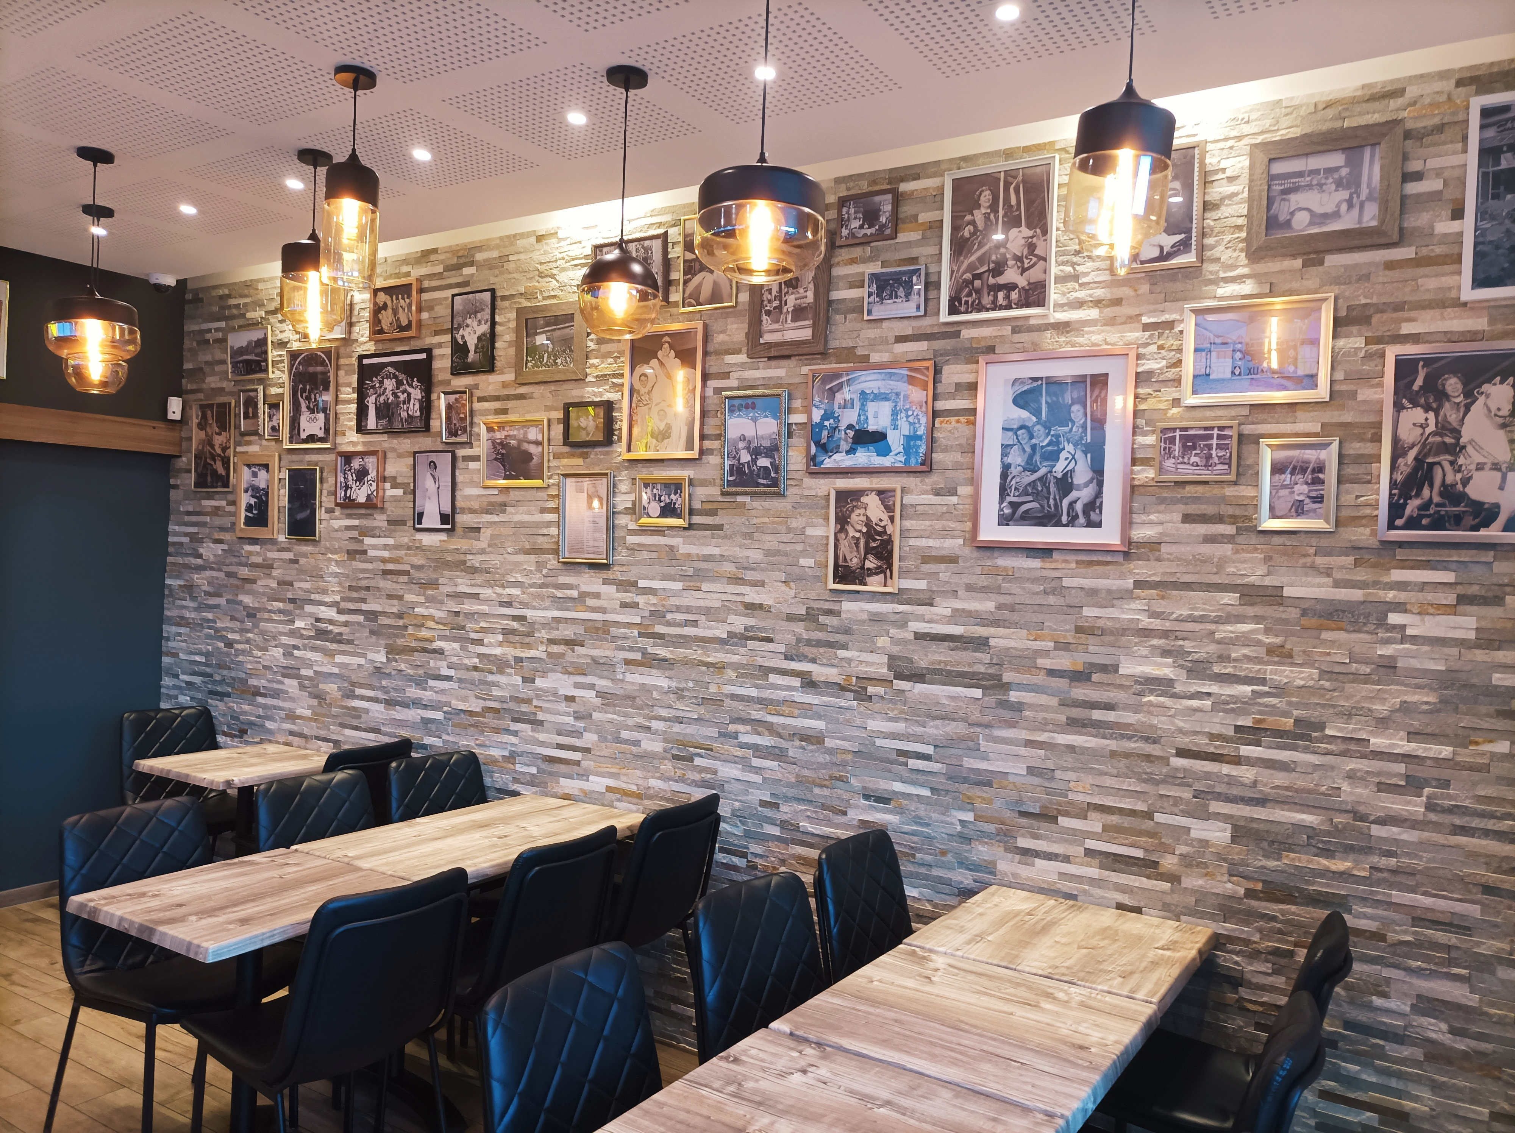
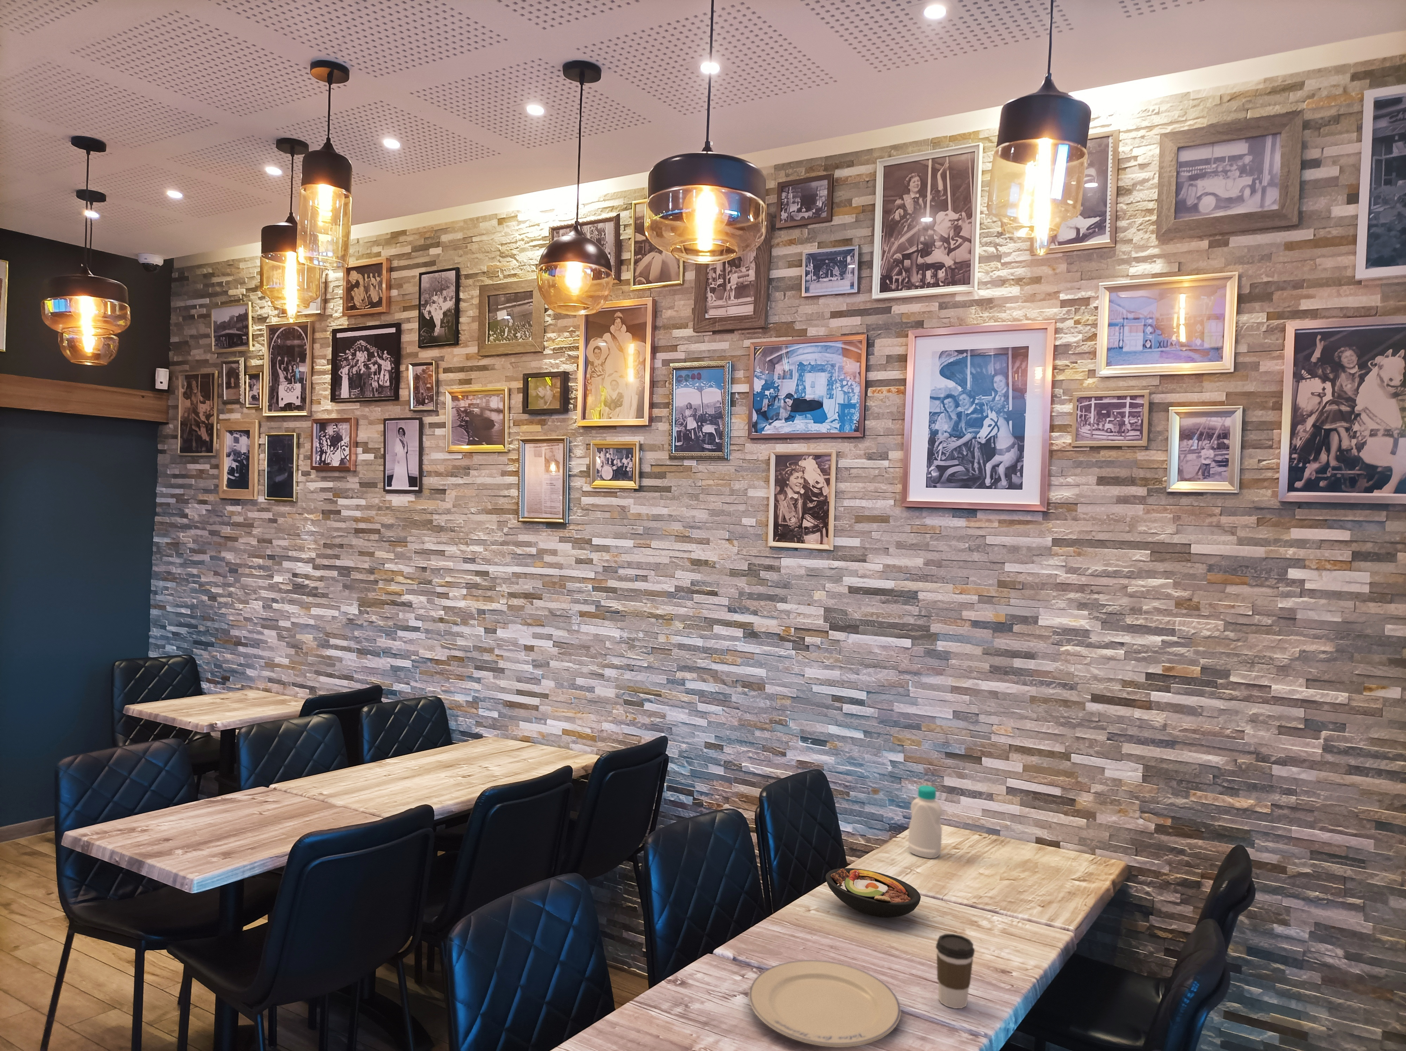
+ bottle [908,785,942,859]
+ coffee cup [935,933,975,1009]
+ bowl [825,868,921,919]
+ chinaware [749,959,901,1048]
